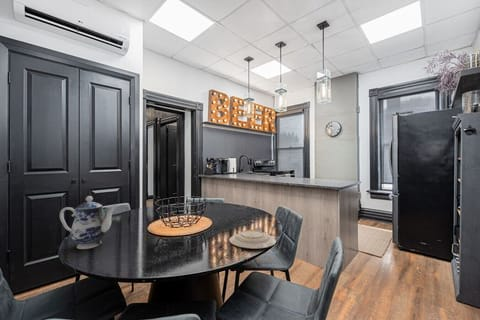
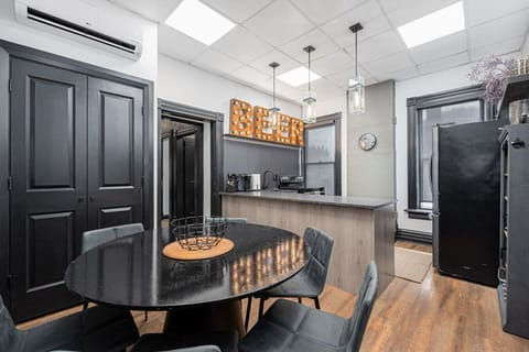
- teapot [59,195,119,250]
- plate [229,229,277,250]
